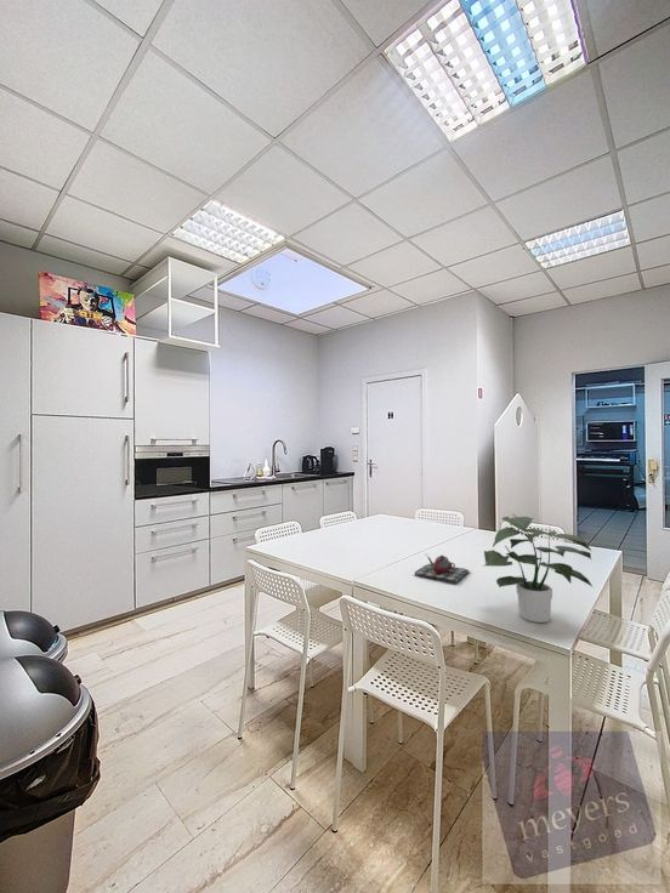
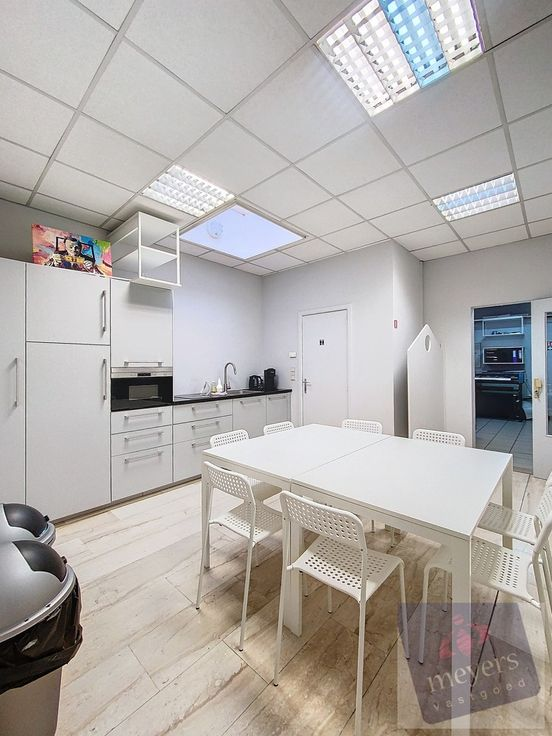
- teapot [413,553,471,584]
- potted plant [483,512,594,624]
